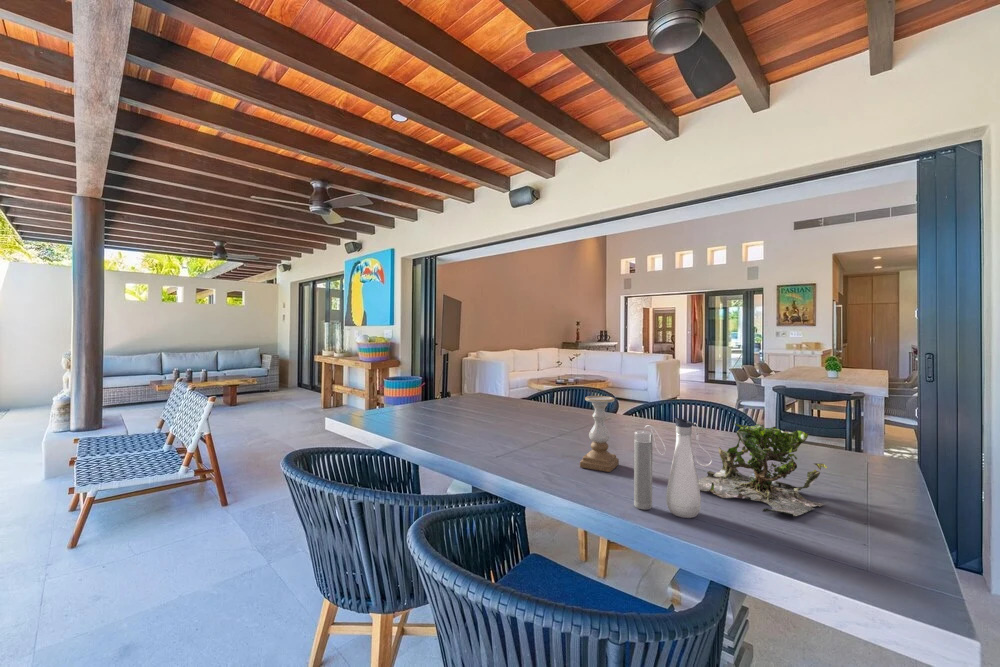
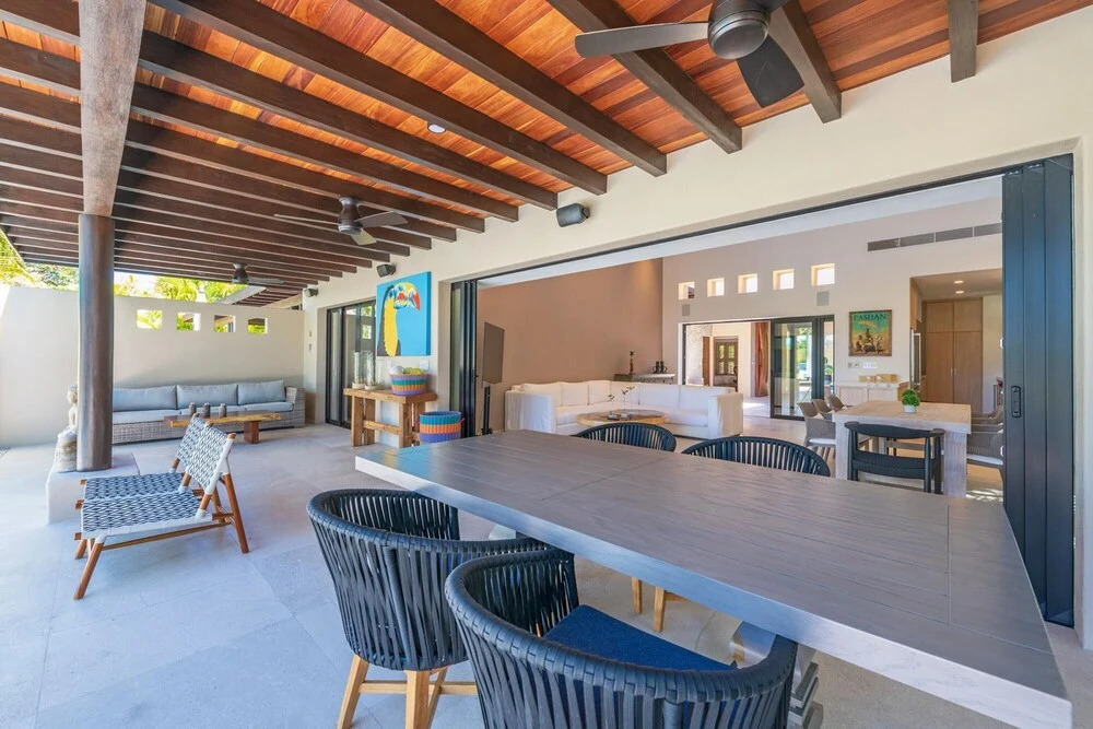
- plant [698,422,828,517]
- water bottle [633,417,713,519]
- candle holder [579,395,620,473]
